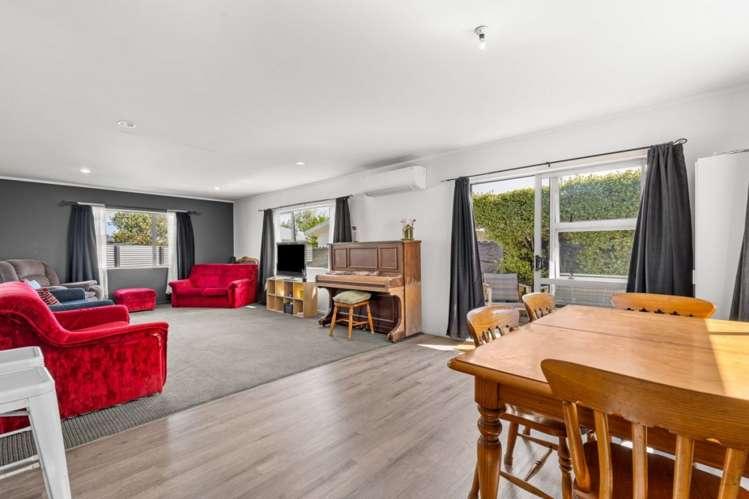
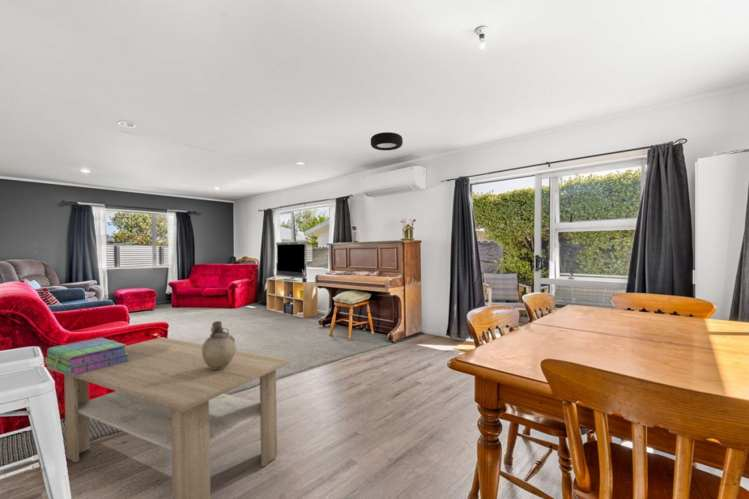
+ ceiling light [370,131,404,151]
+ vase [202,320,237,369]
+ stack of books [43,337,130,375]
+ coffee table [46,336,291,499]
